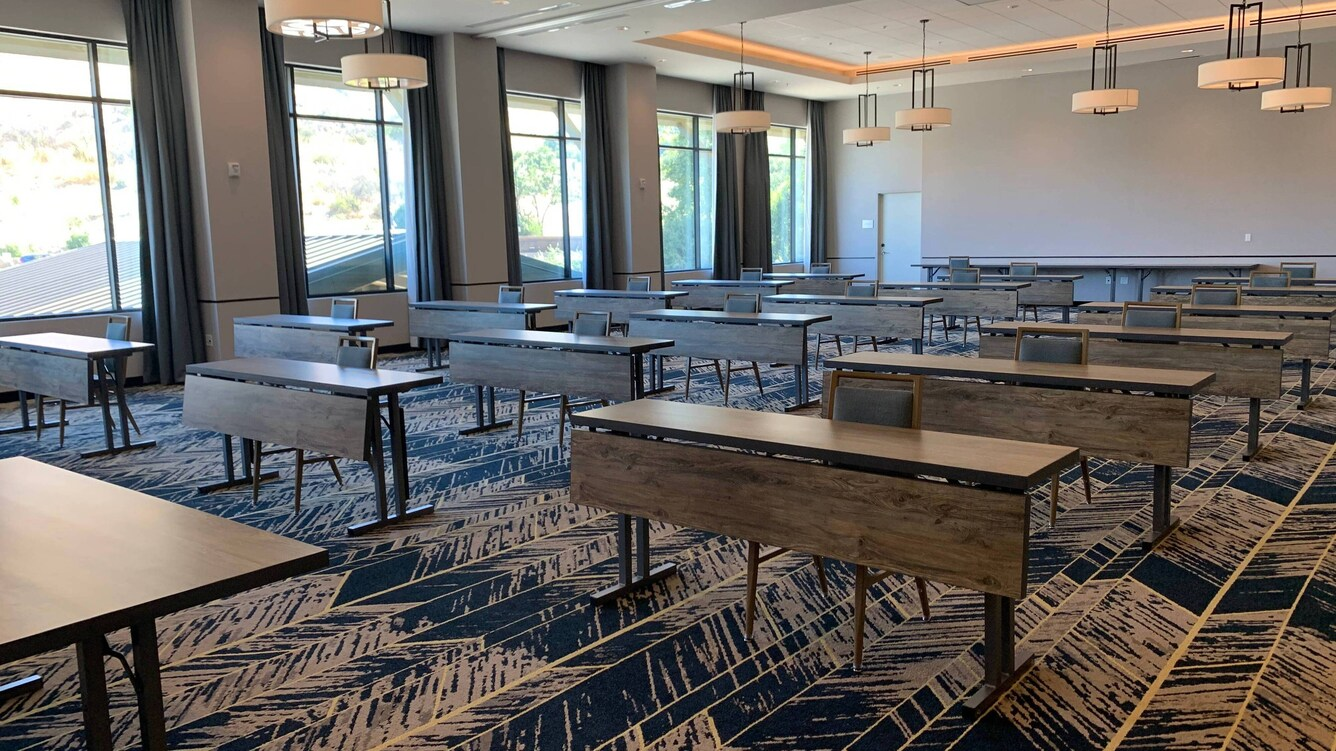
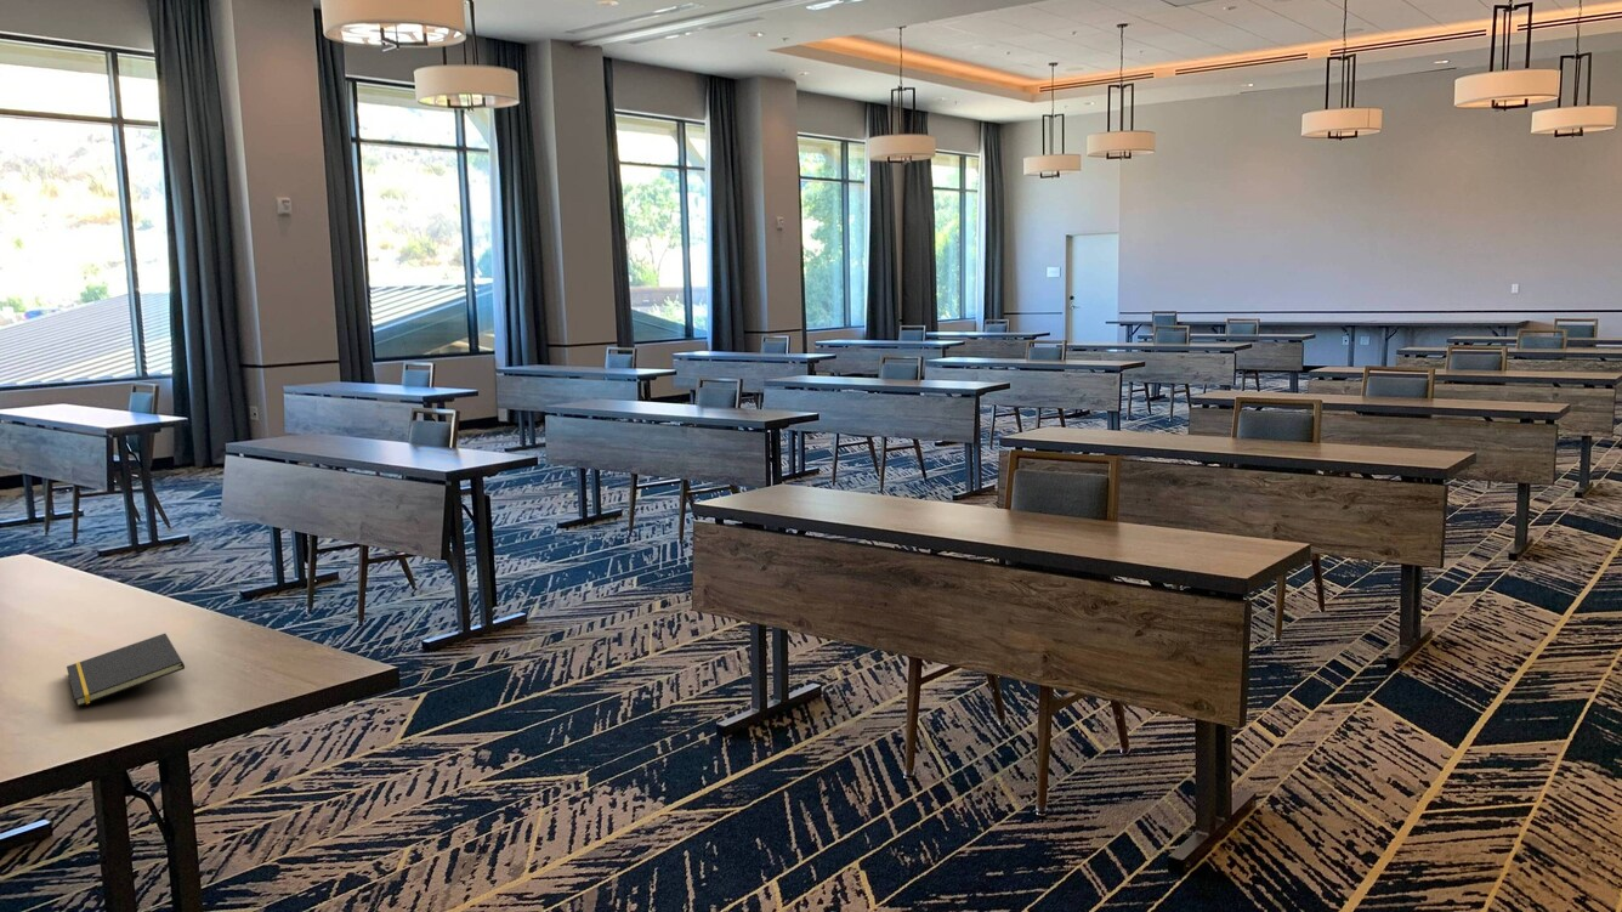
+ notepad [66,633,186,708]
